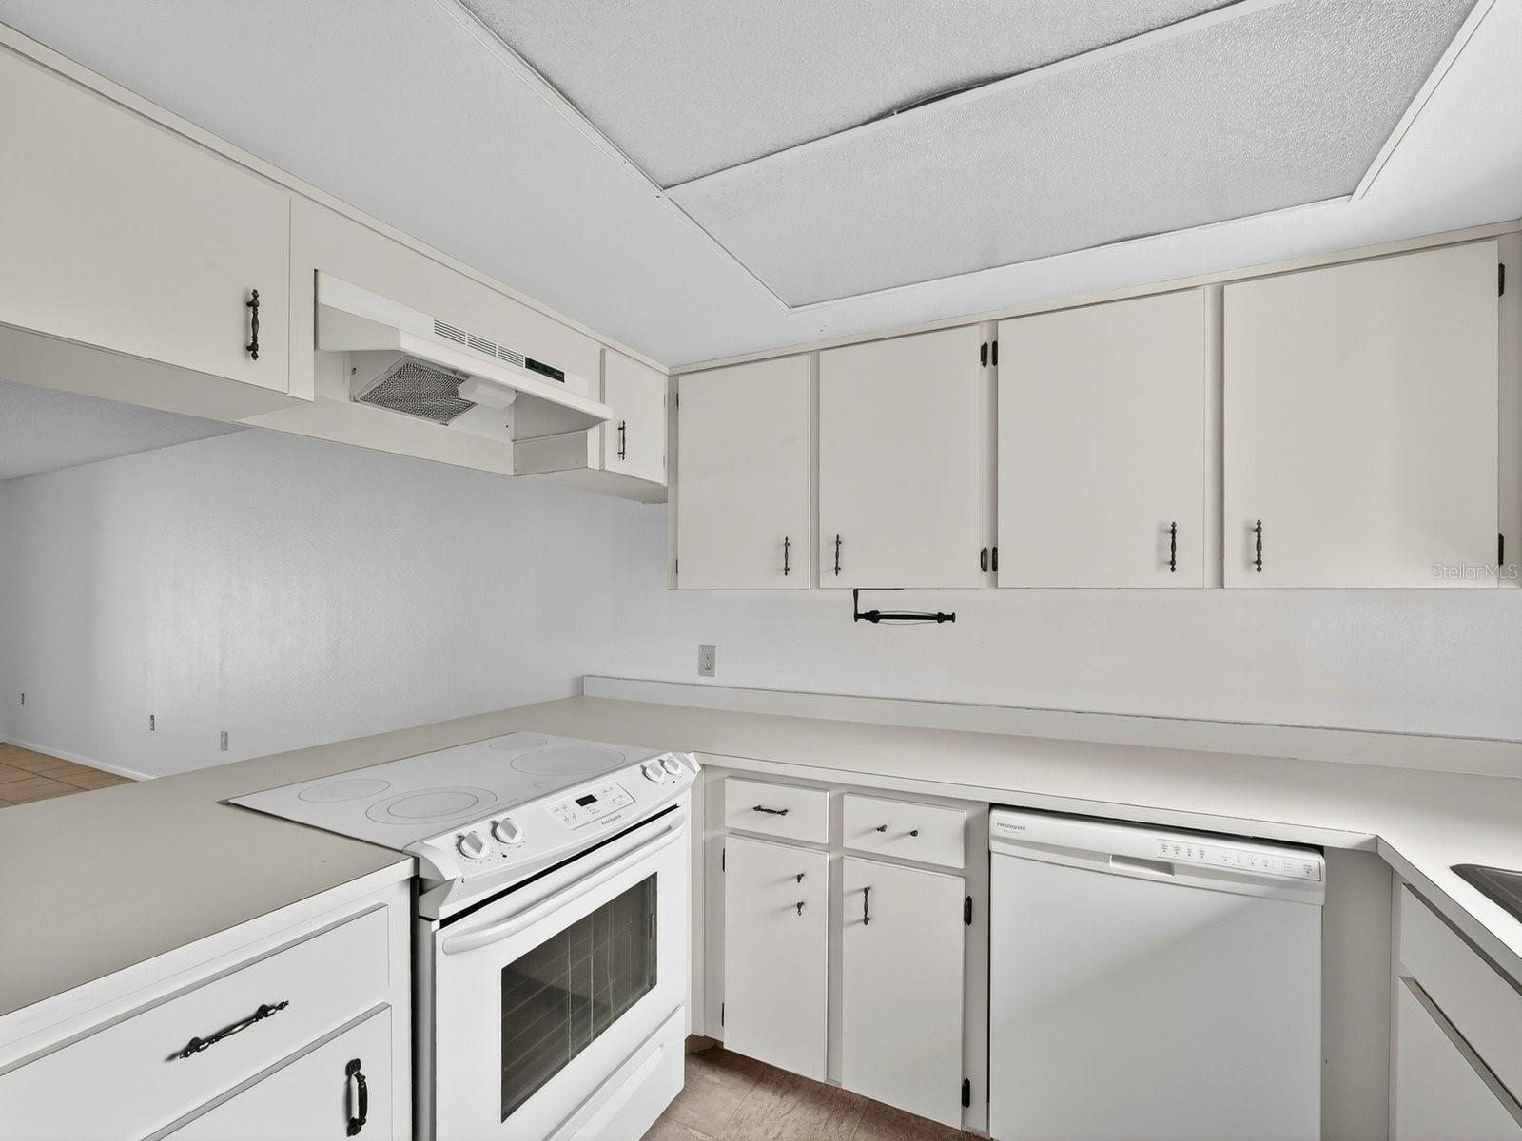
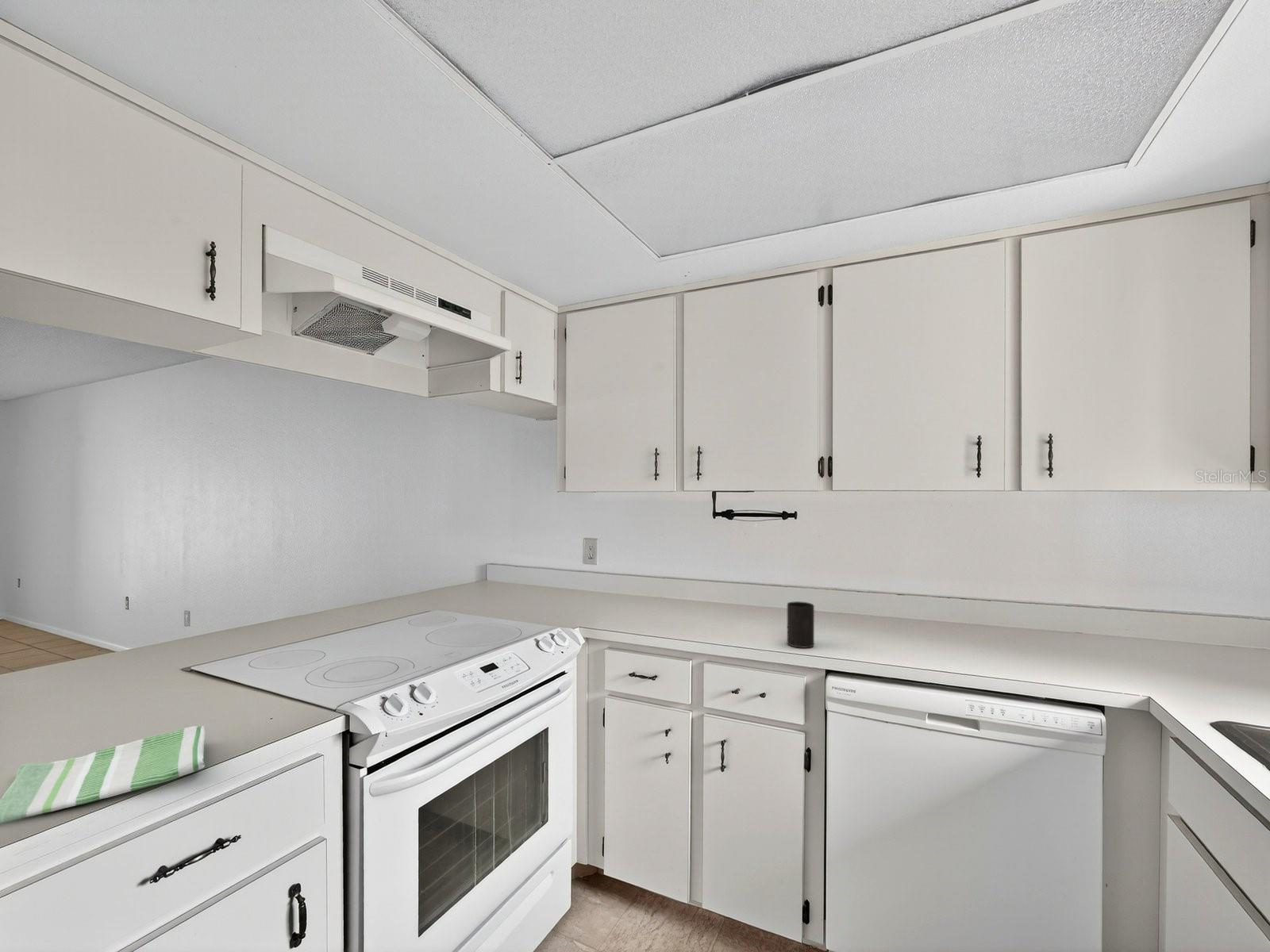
+ cup [787,601,815,649]
+ dish towel [0,725,206,825]
